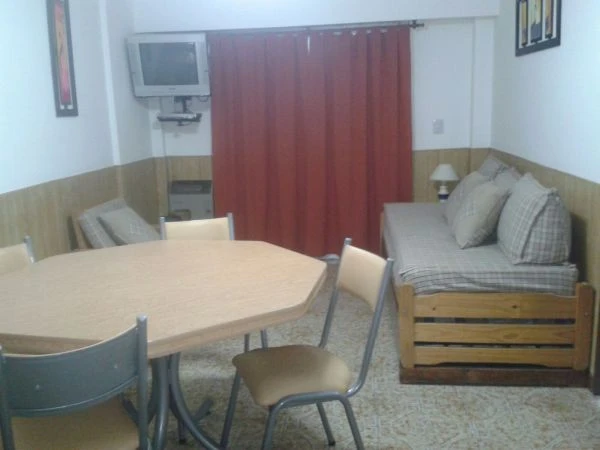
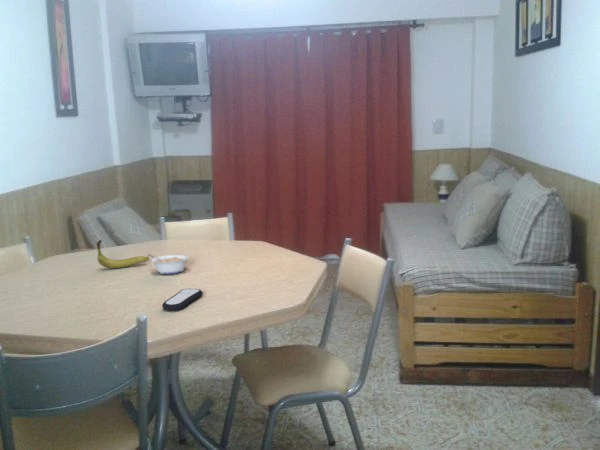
+ banana [96,239,150,269]
+ remote control [161,288,204,312]
+ legume [147,253,190,275]
